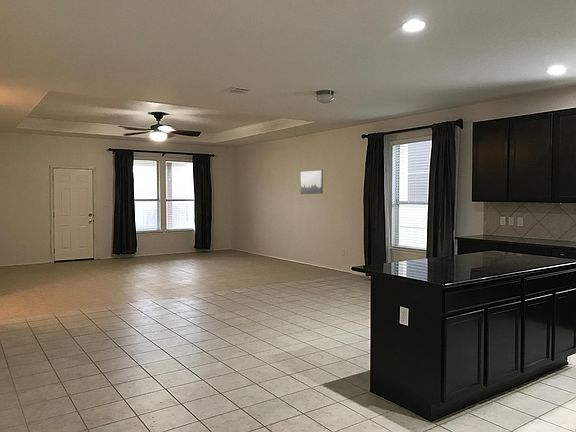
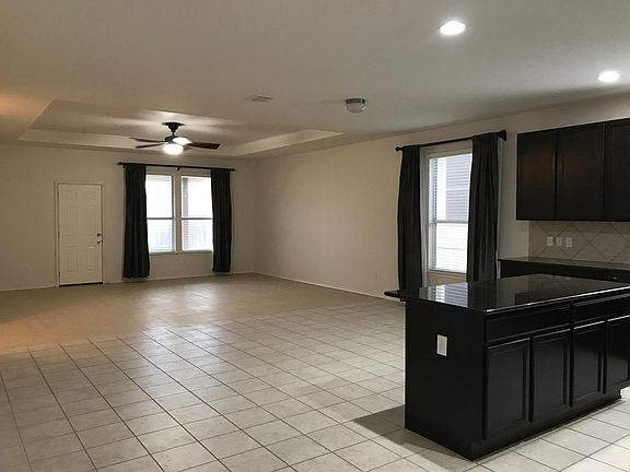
- wall art [300,169,324,195]
